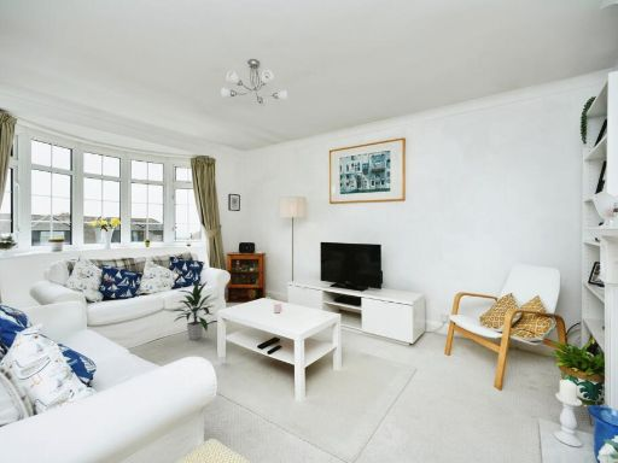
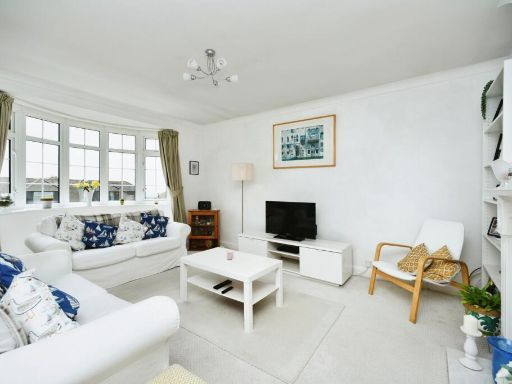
- indoor plant [170,280,216,341]
